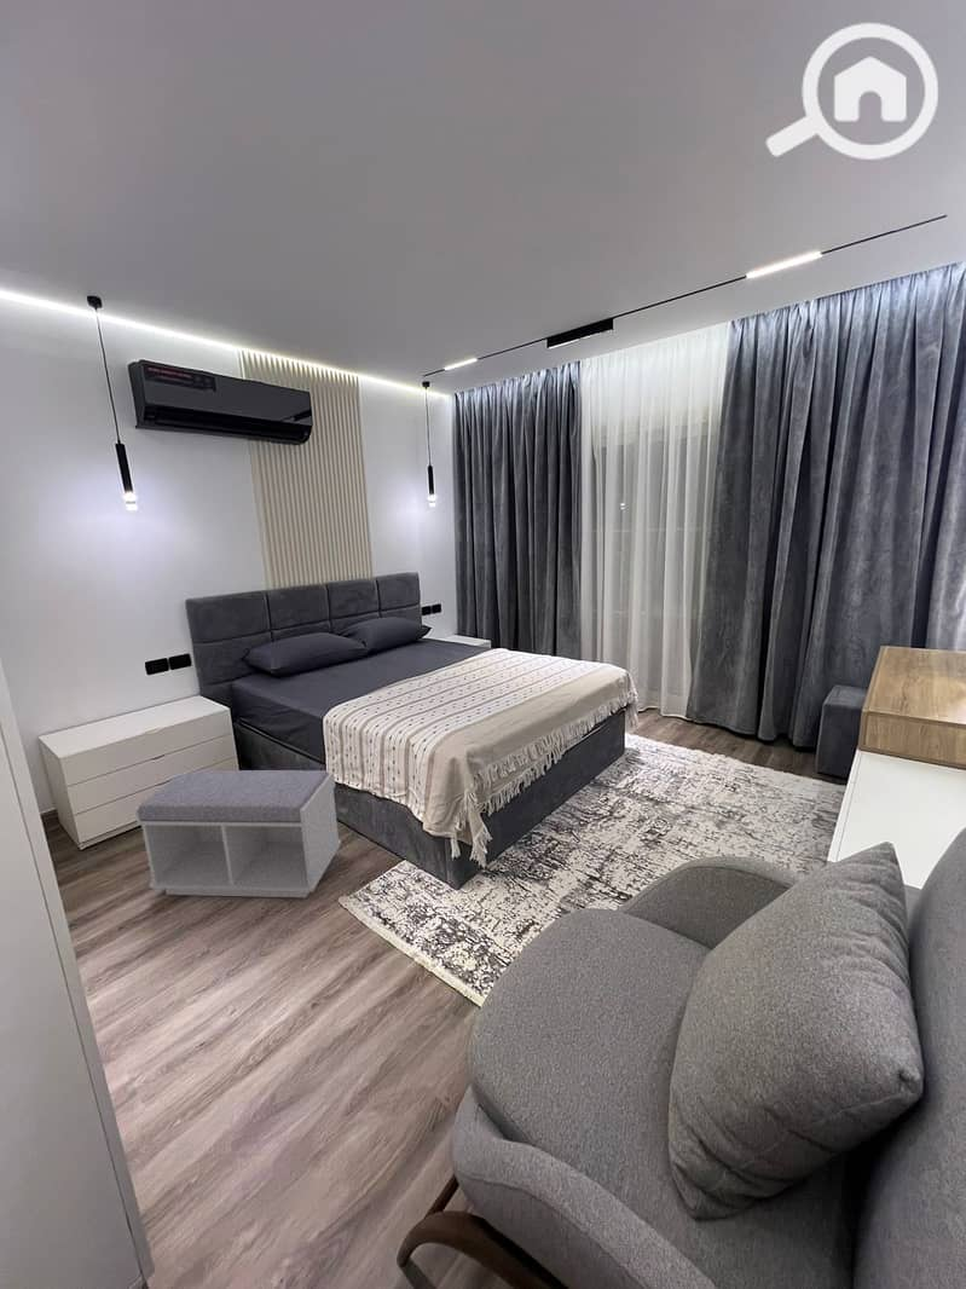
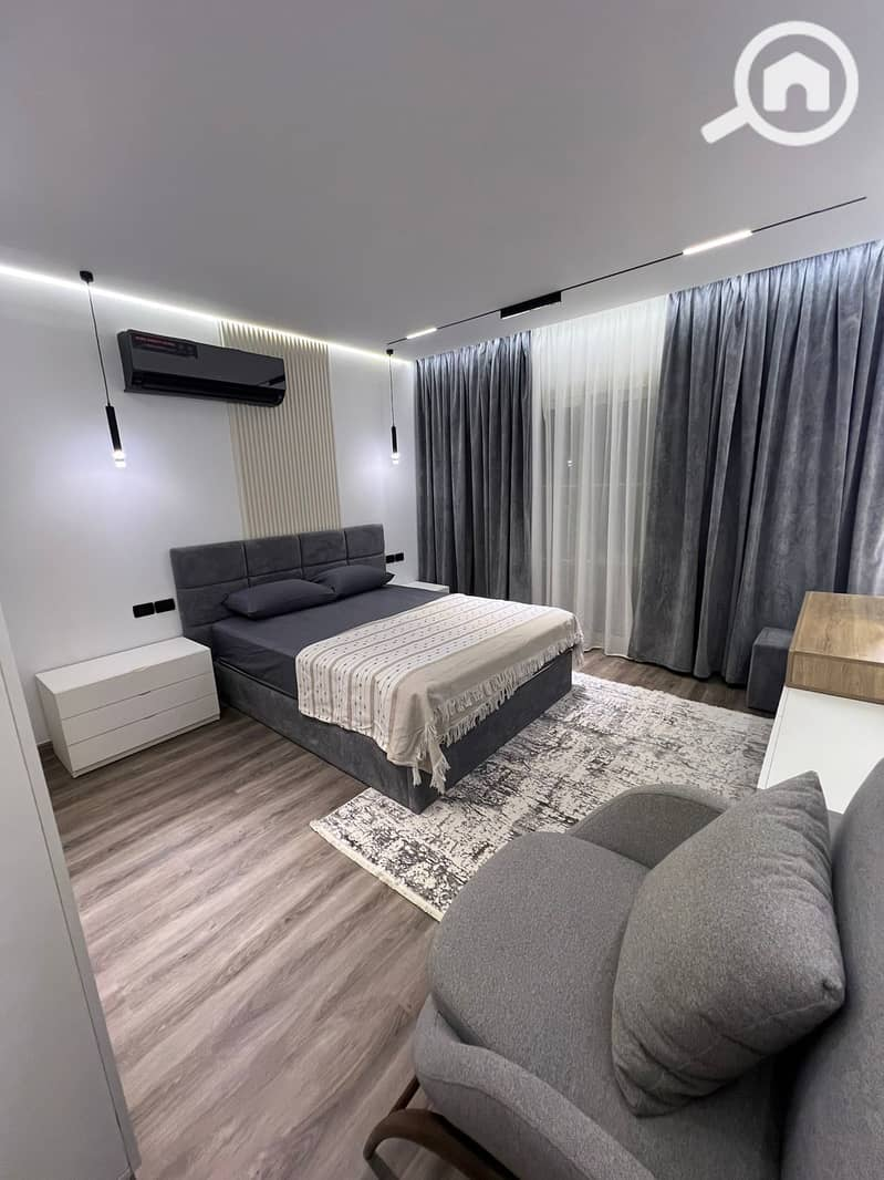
- bench [133,769,342,898]
